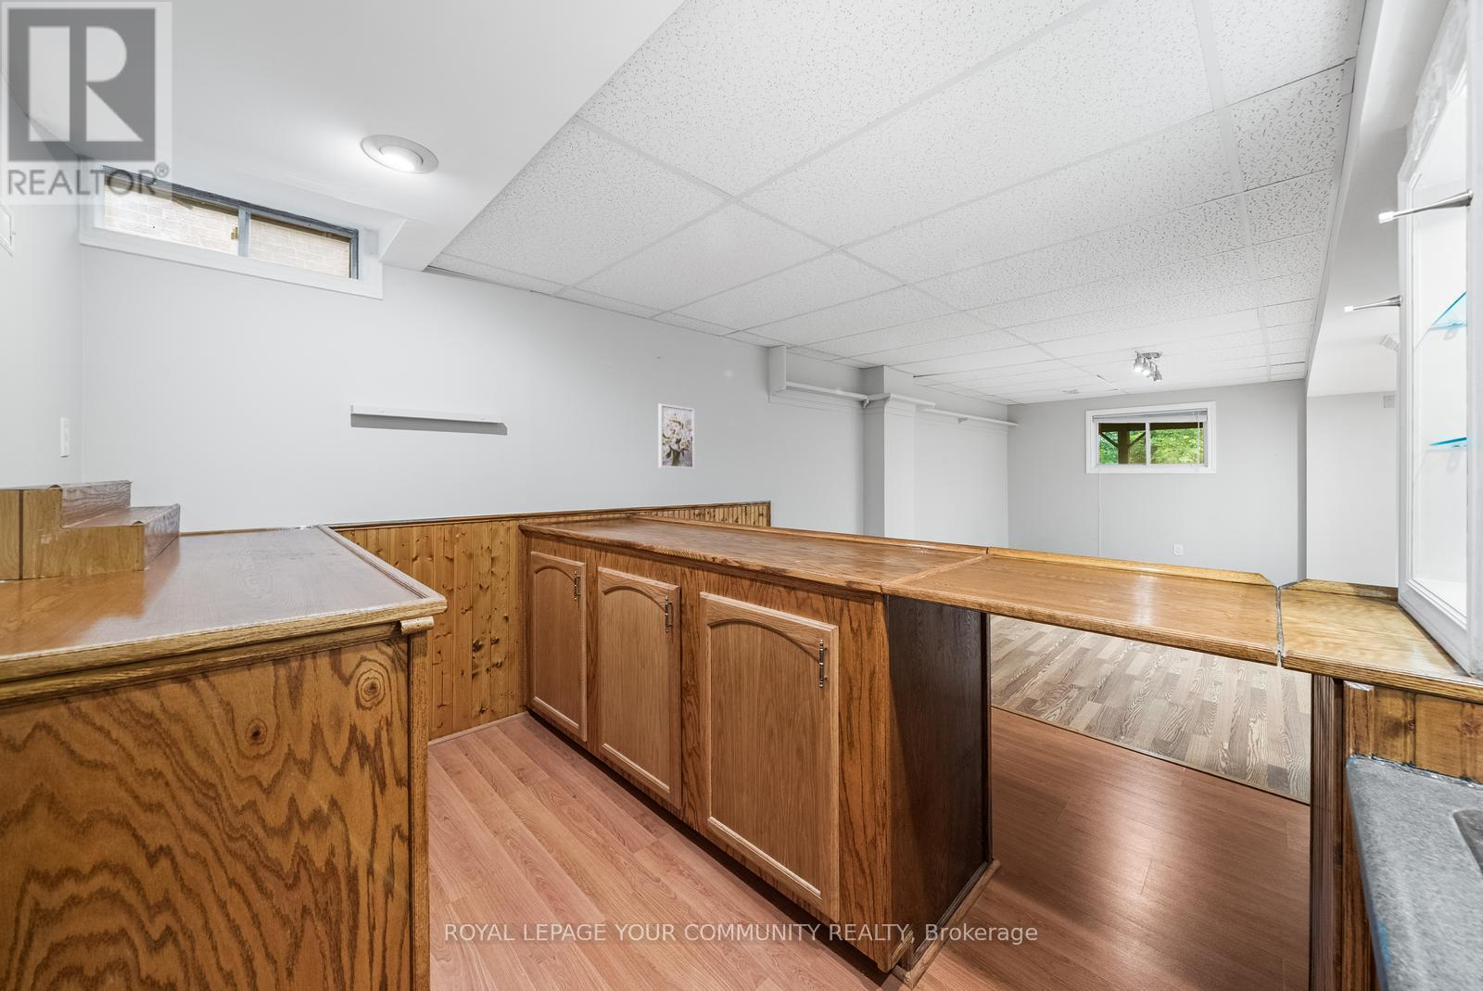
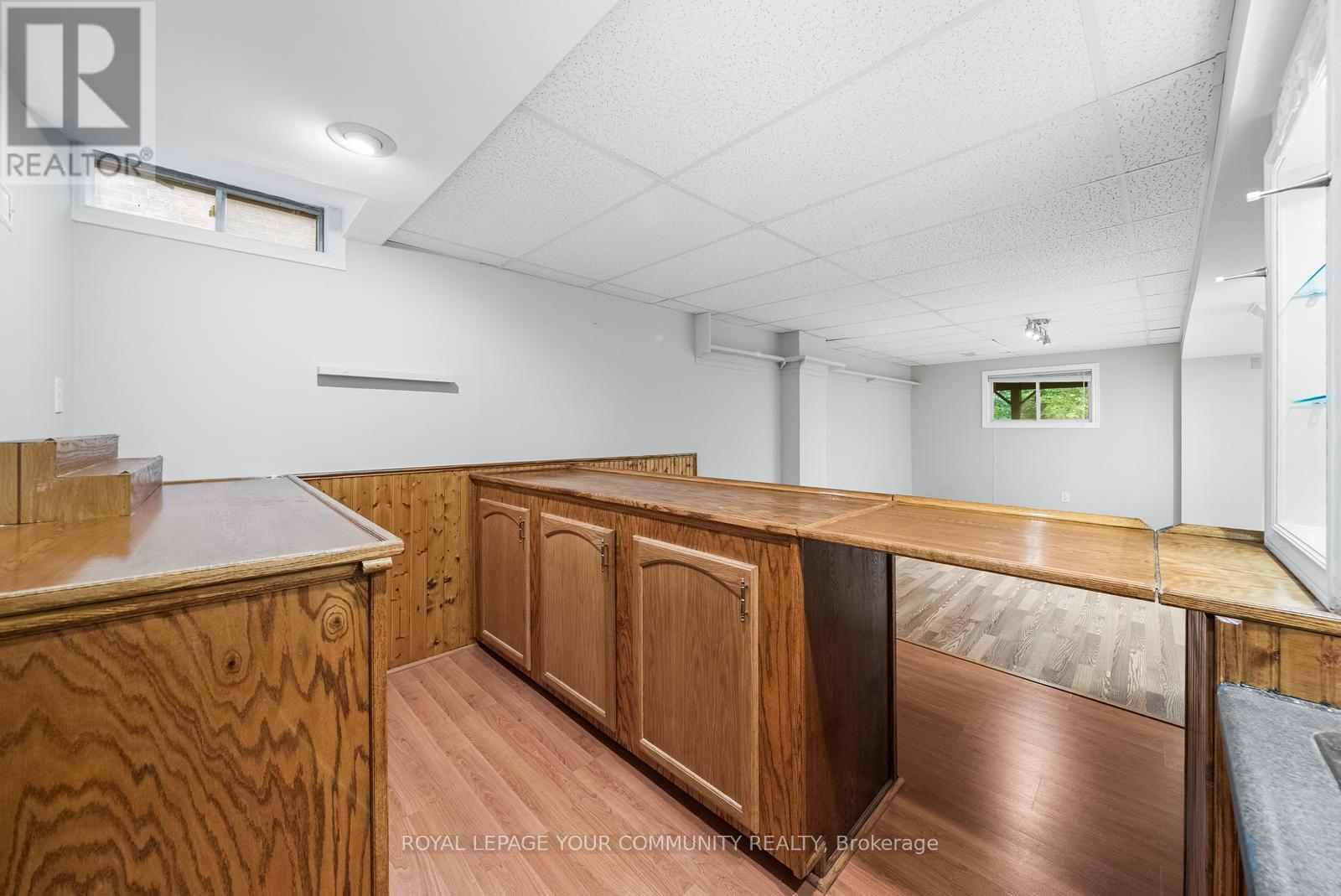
- wall art [657,403,696,470]
